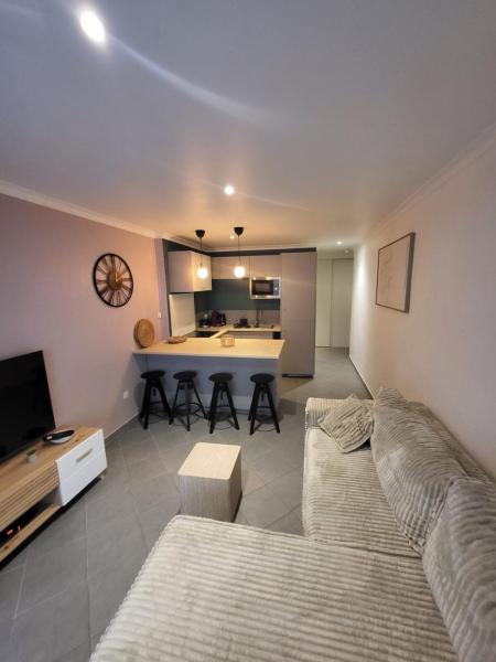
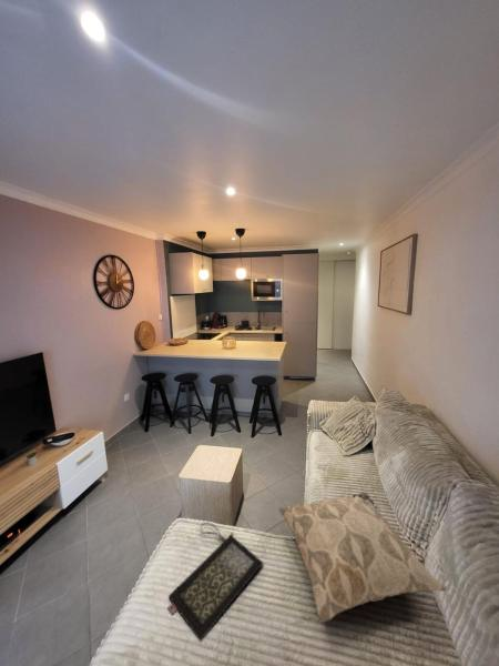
+ decorative pillow [277,492,447,623]
+ clutch bag [166,522,264,642]
